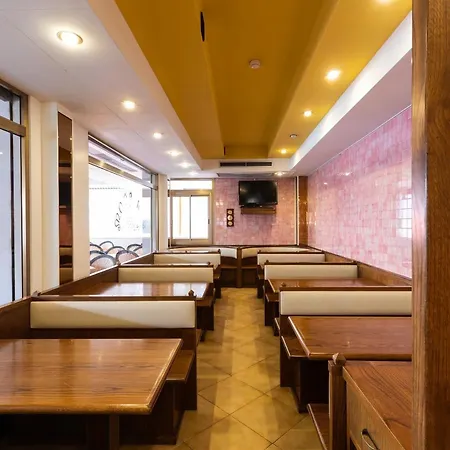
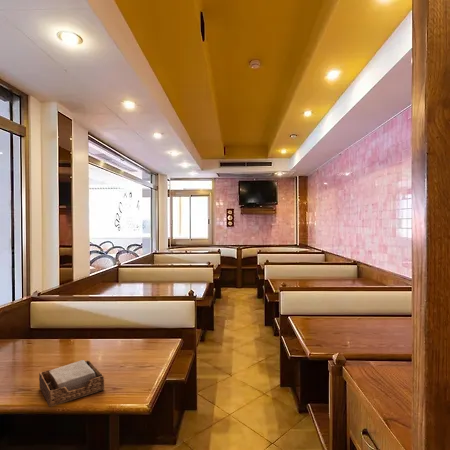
+ napkin holder [38,359,106,408]
